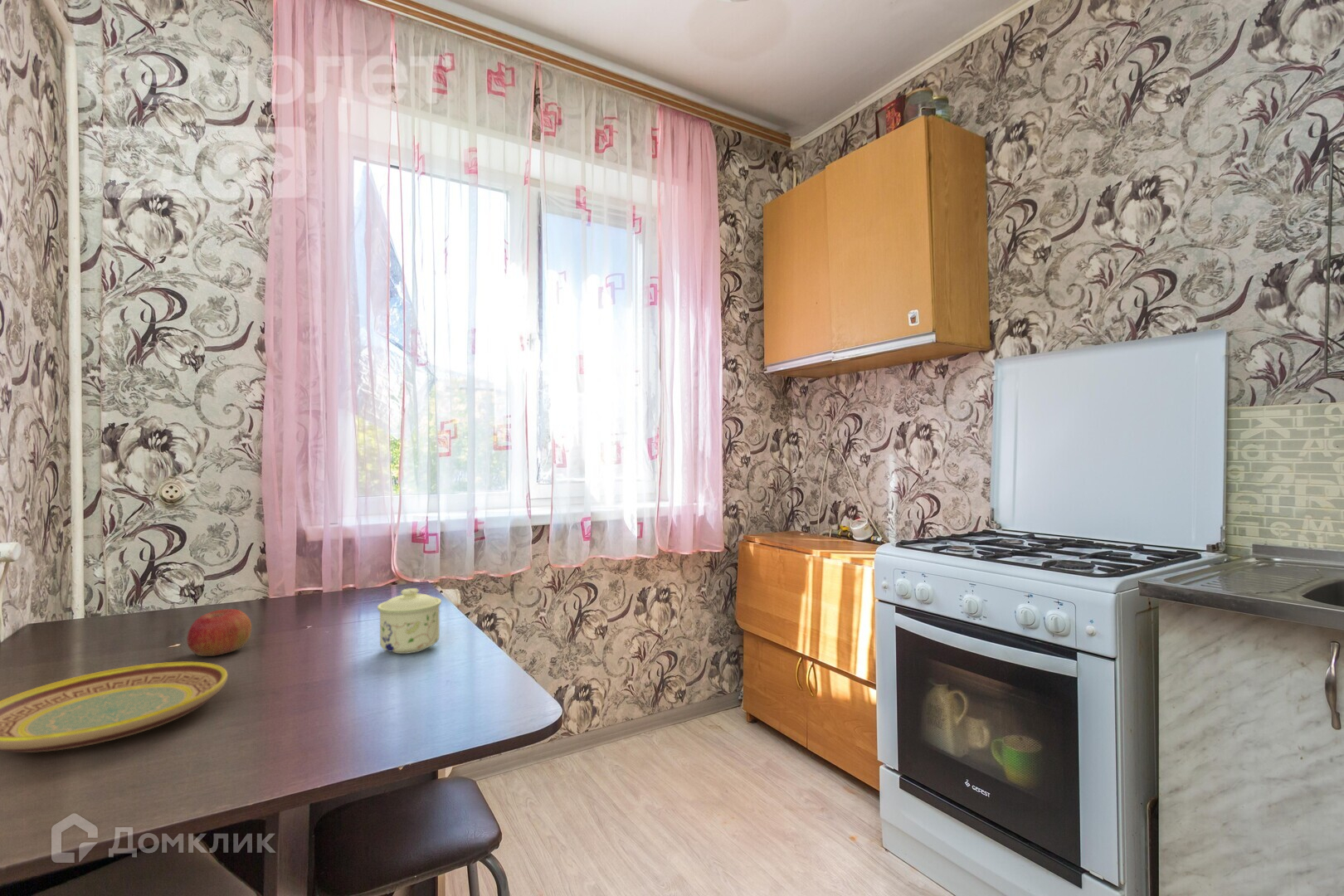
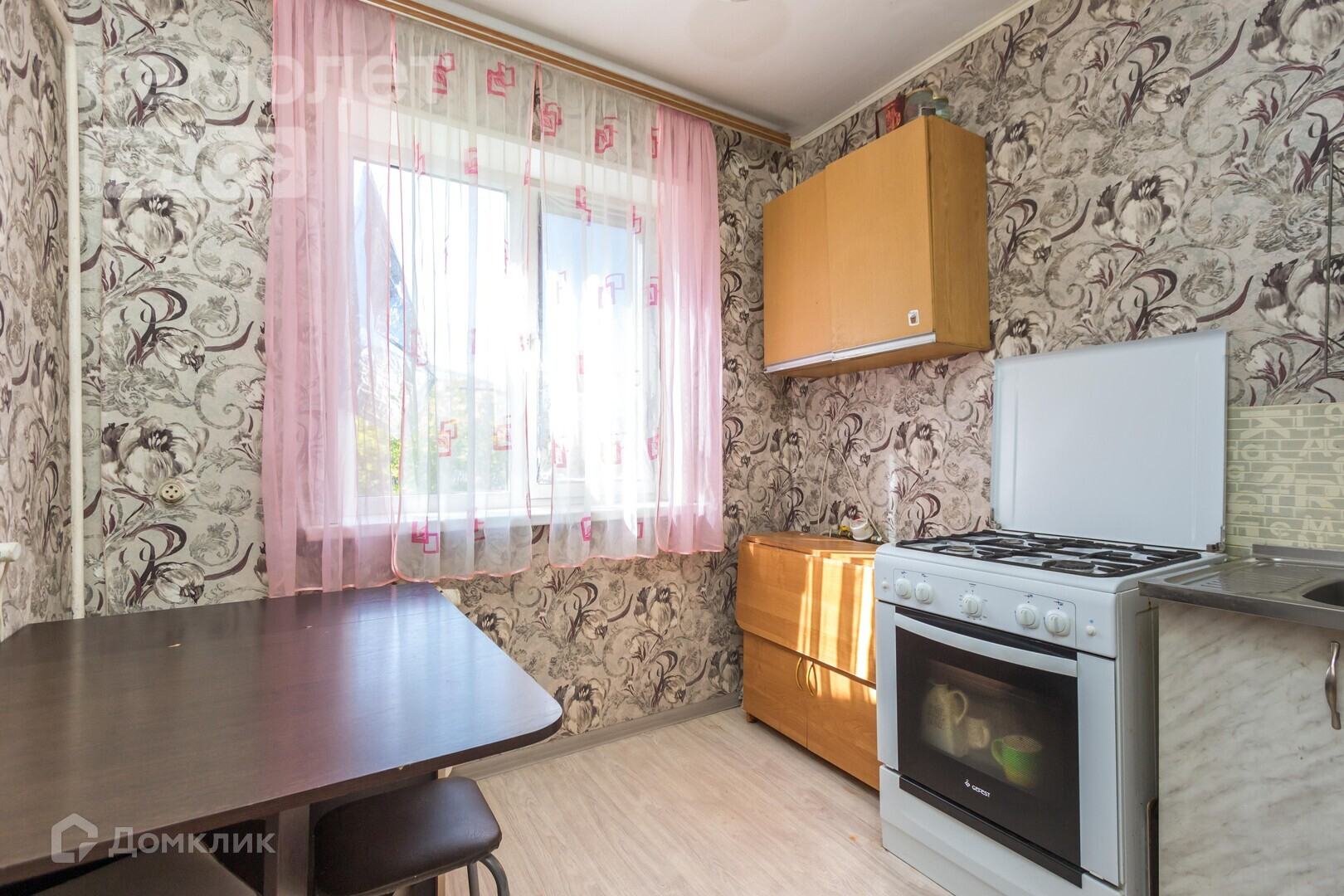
- plate [0,661,229,753]
- sugar bowl [377,587,442,655]
- apple [186,608,252,657]
